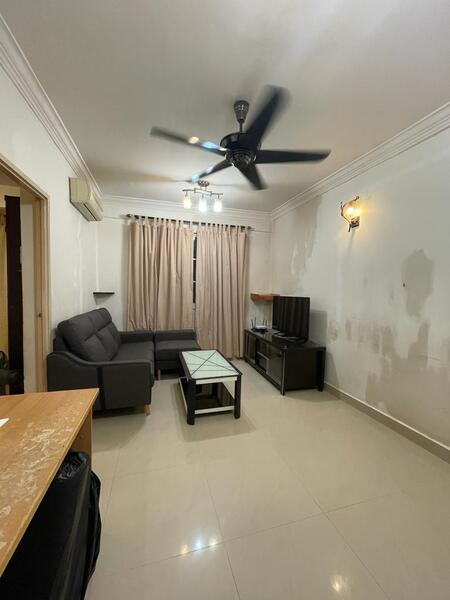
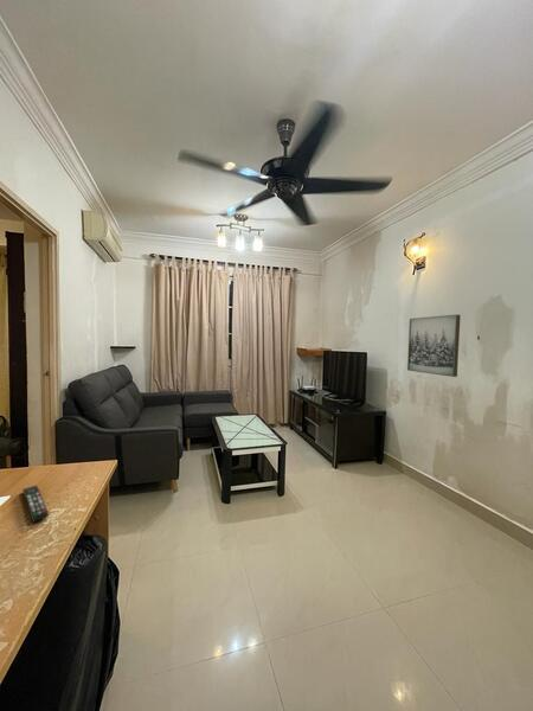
+ remote control [21,485,50,524]
+ wall art [406,314,462,378]
